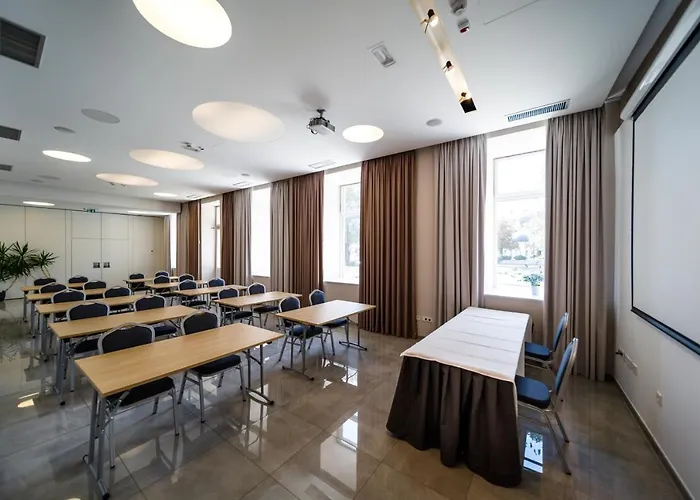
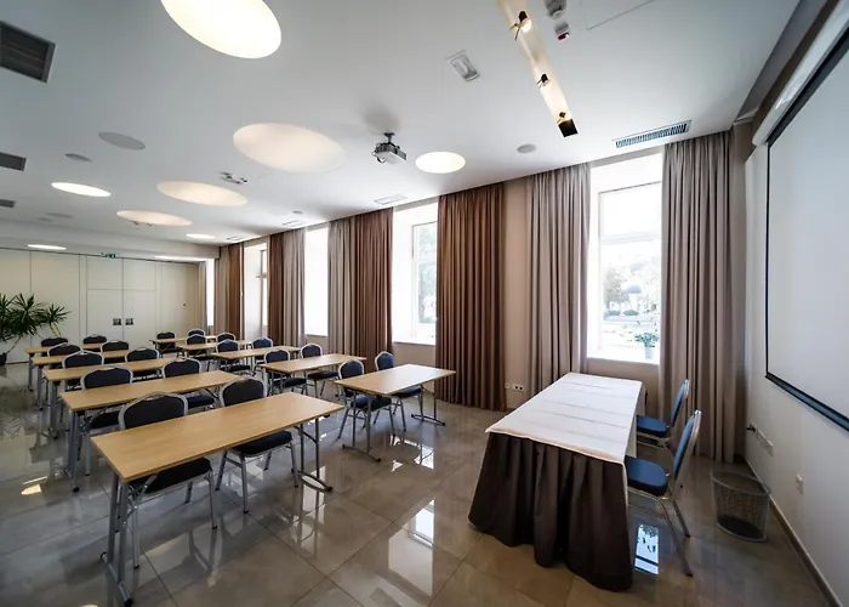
+ waste bin [708,469,773,543]
